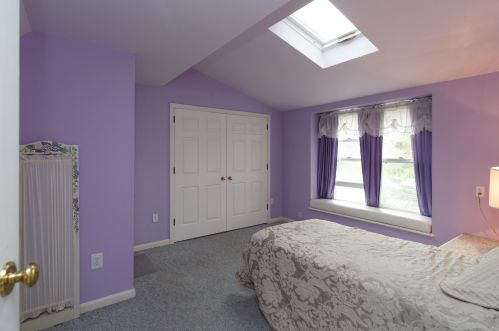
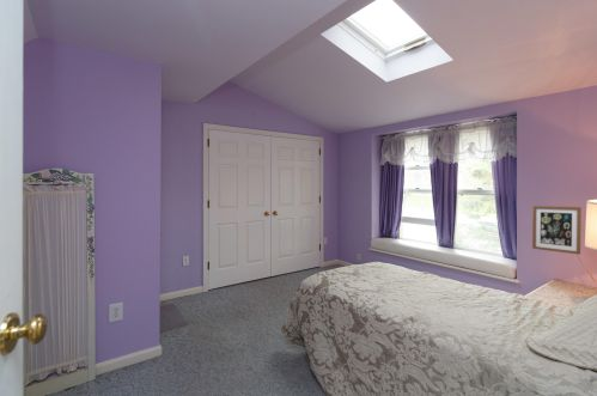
+ wall art [531,205,583,256]
